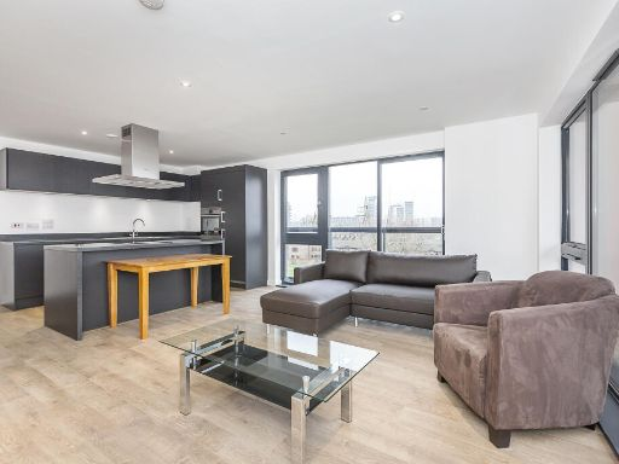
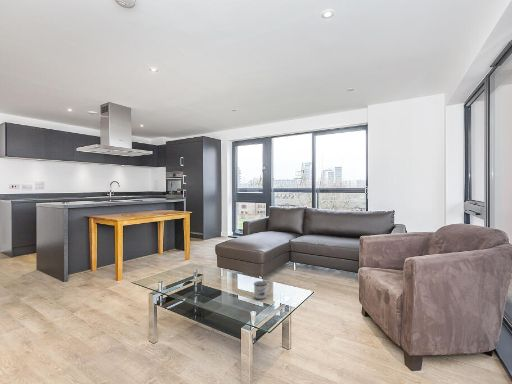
+ mug [253,280,272,300]
